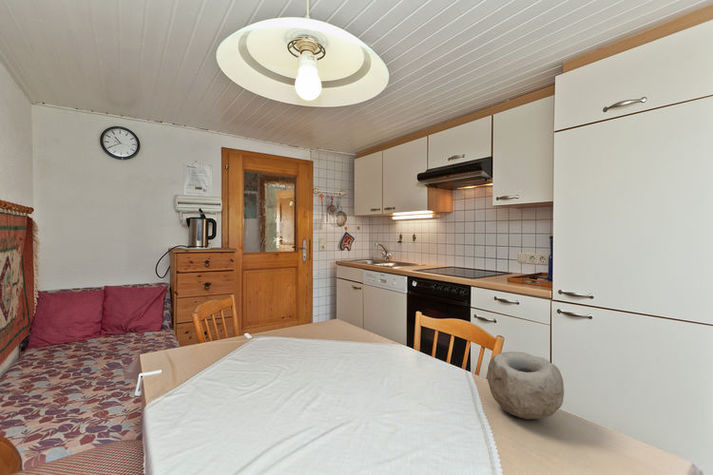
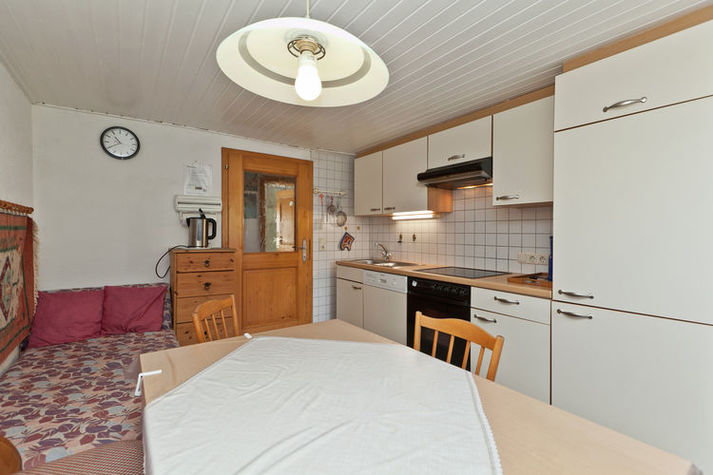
- bowl [487,351,565,420]
